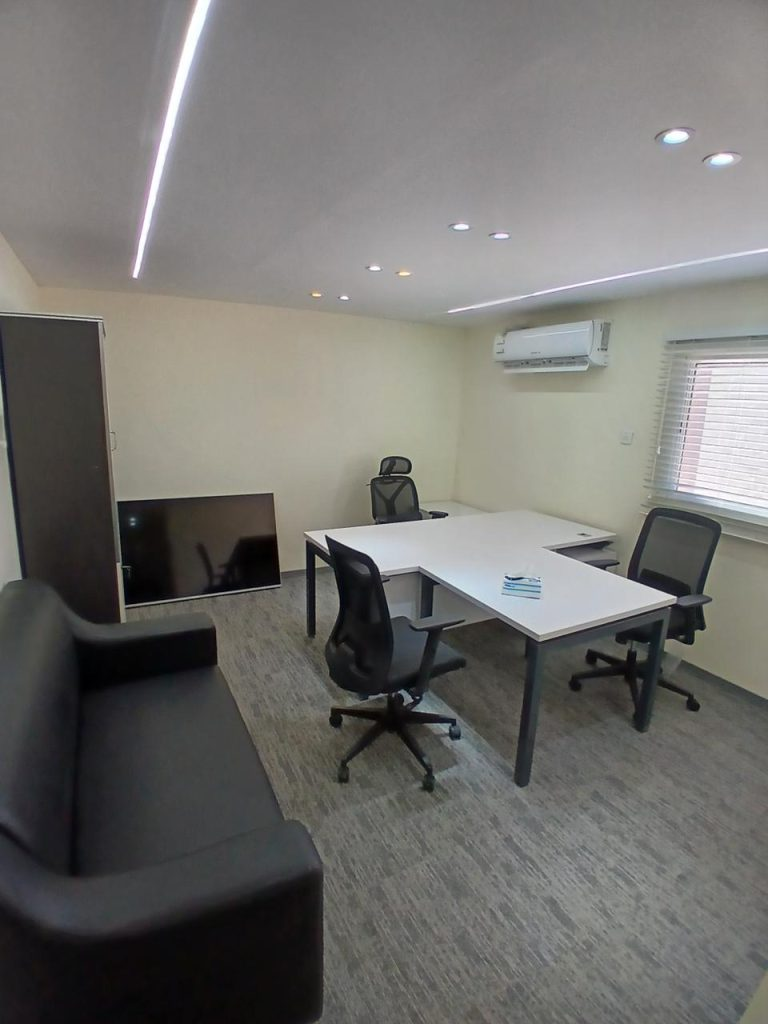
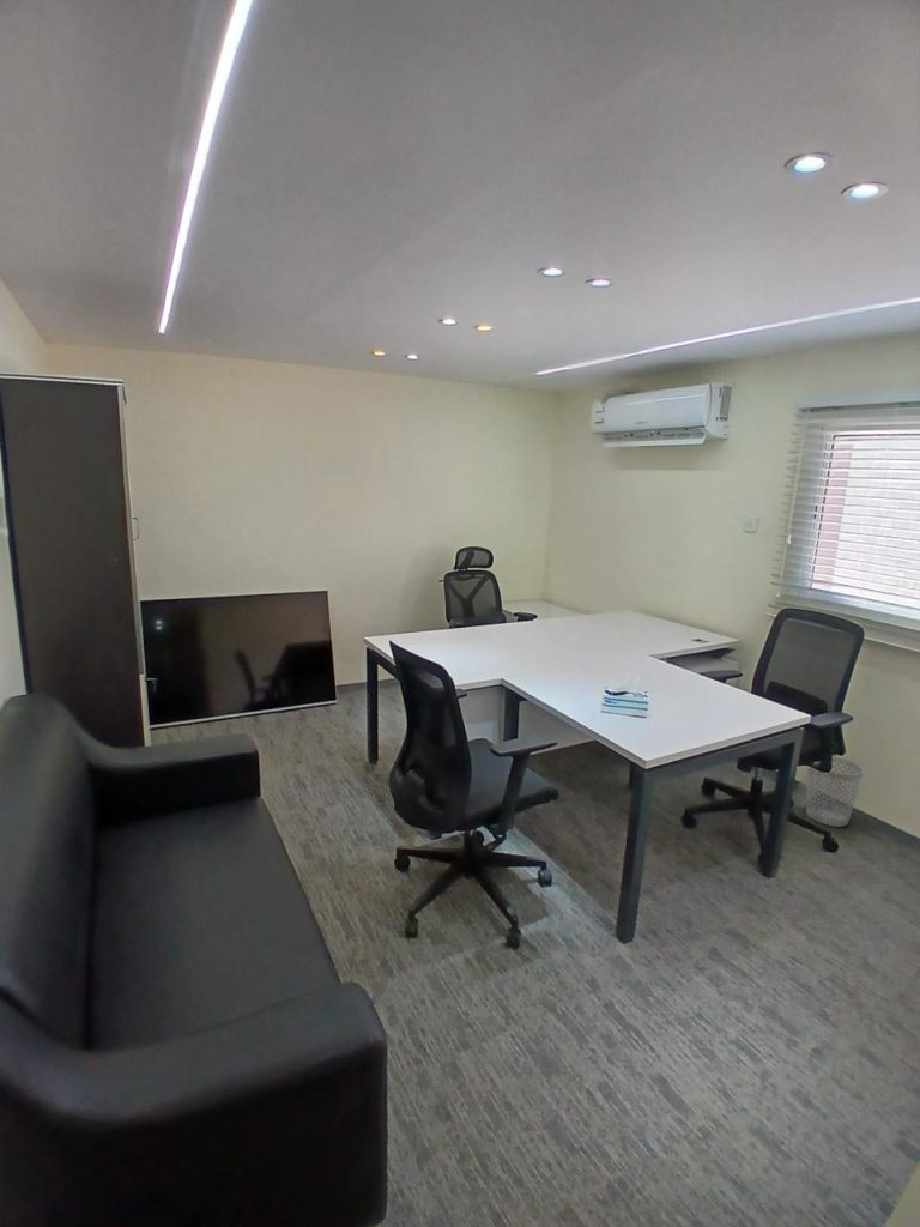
+ wastebasket [805,755,865,828]
